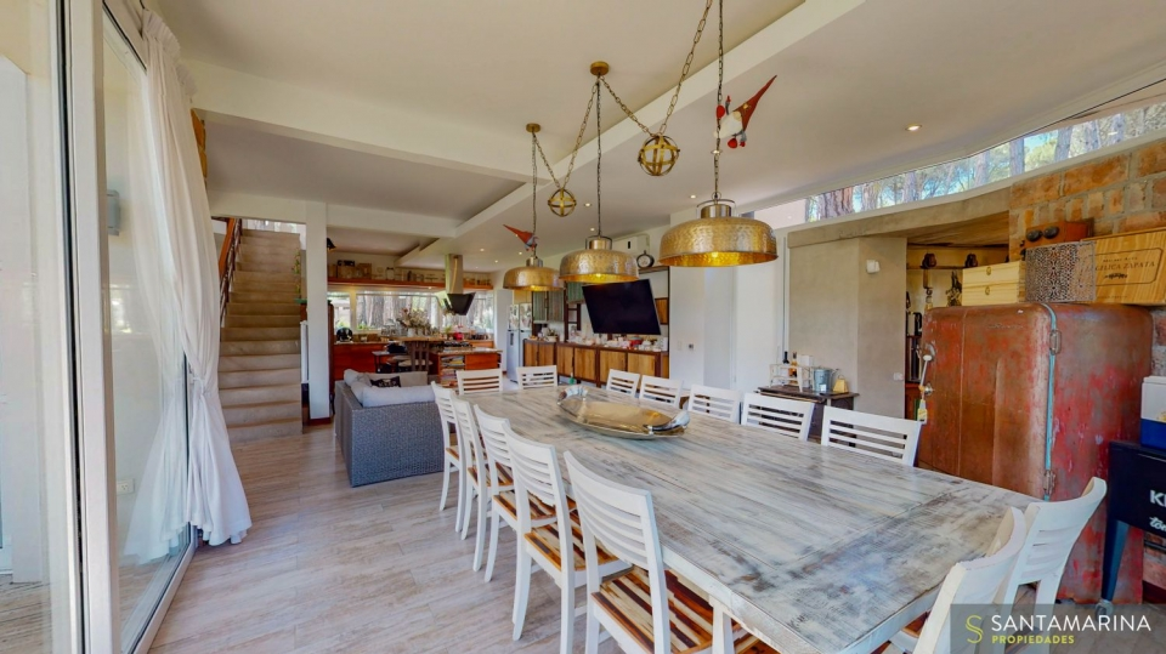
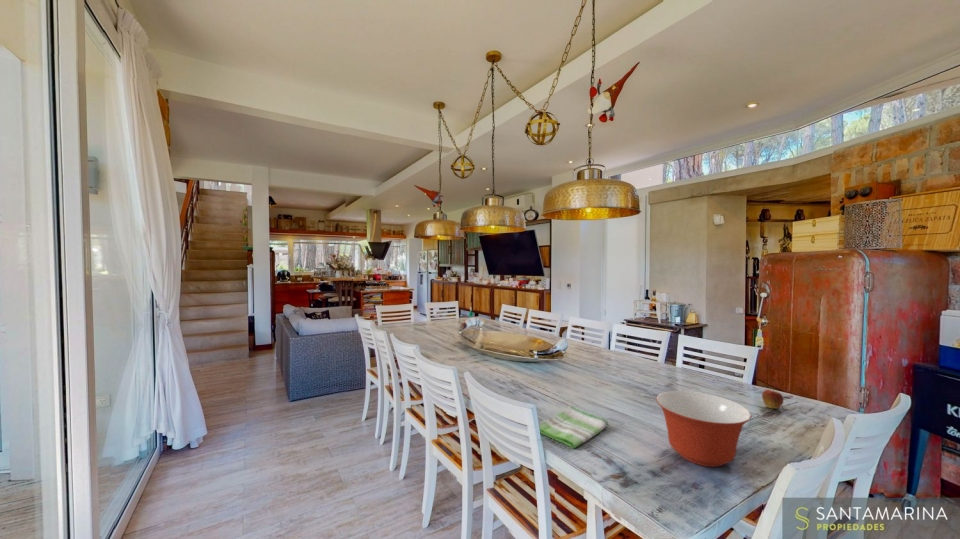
+ mixing bowl [655,390,752,468]
+ dish towel [538,404,609,449]
+ fruit [761,386,785,410]
